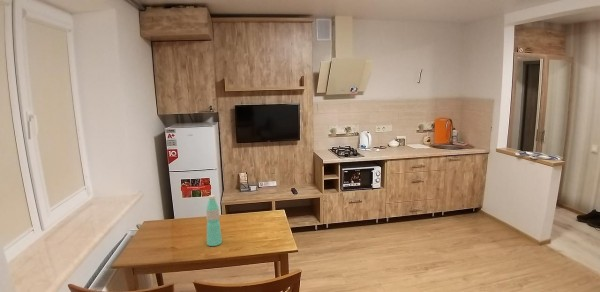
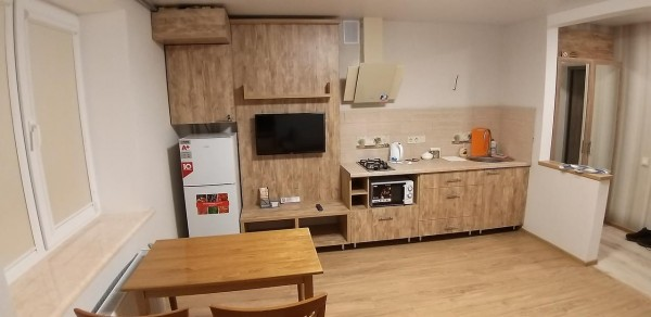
- water bottle [205,194,223,247]
